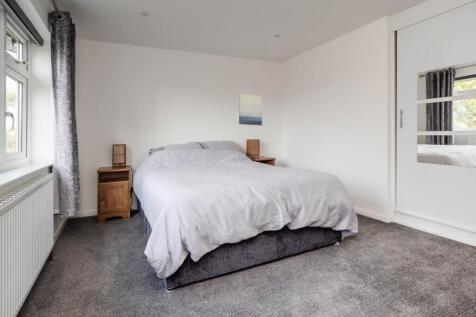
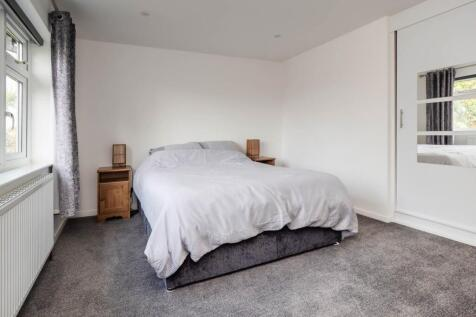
- wall art [238,93,263,126]
